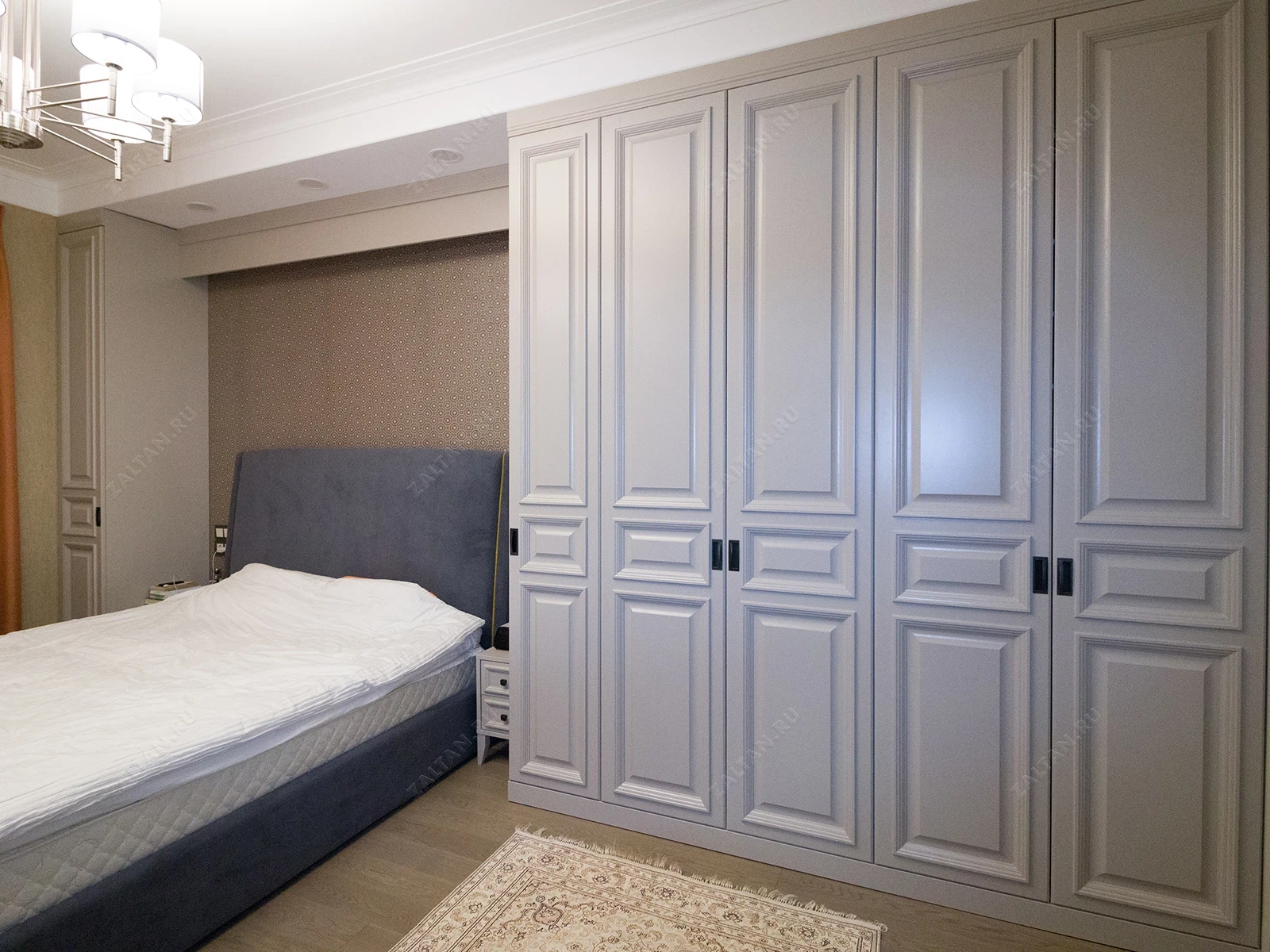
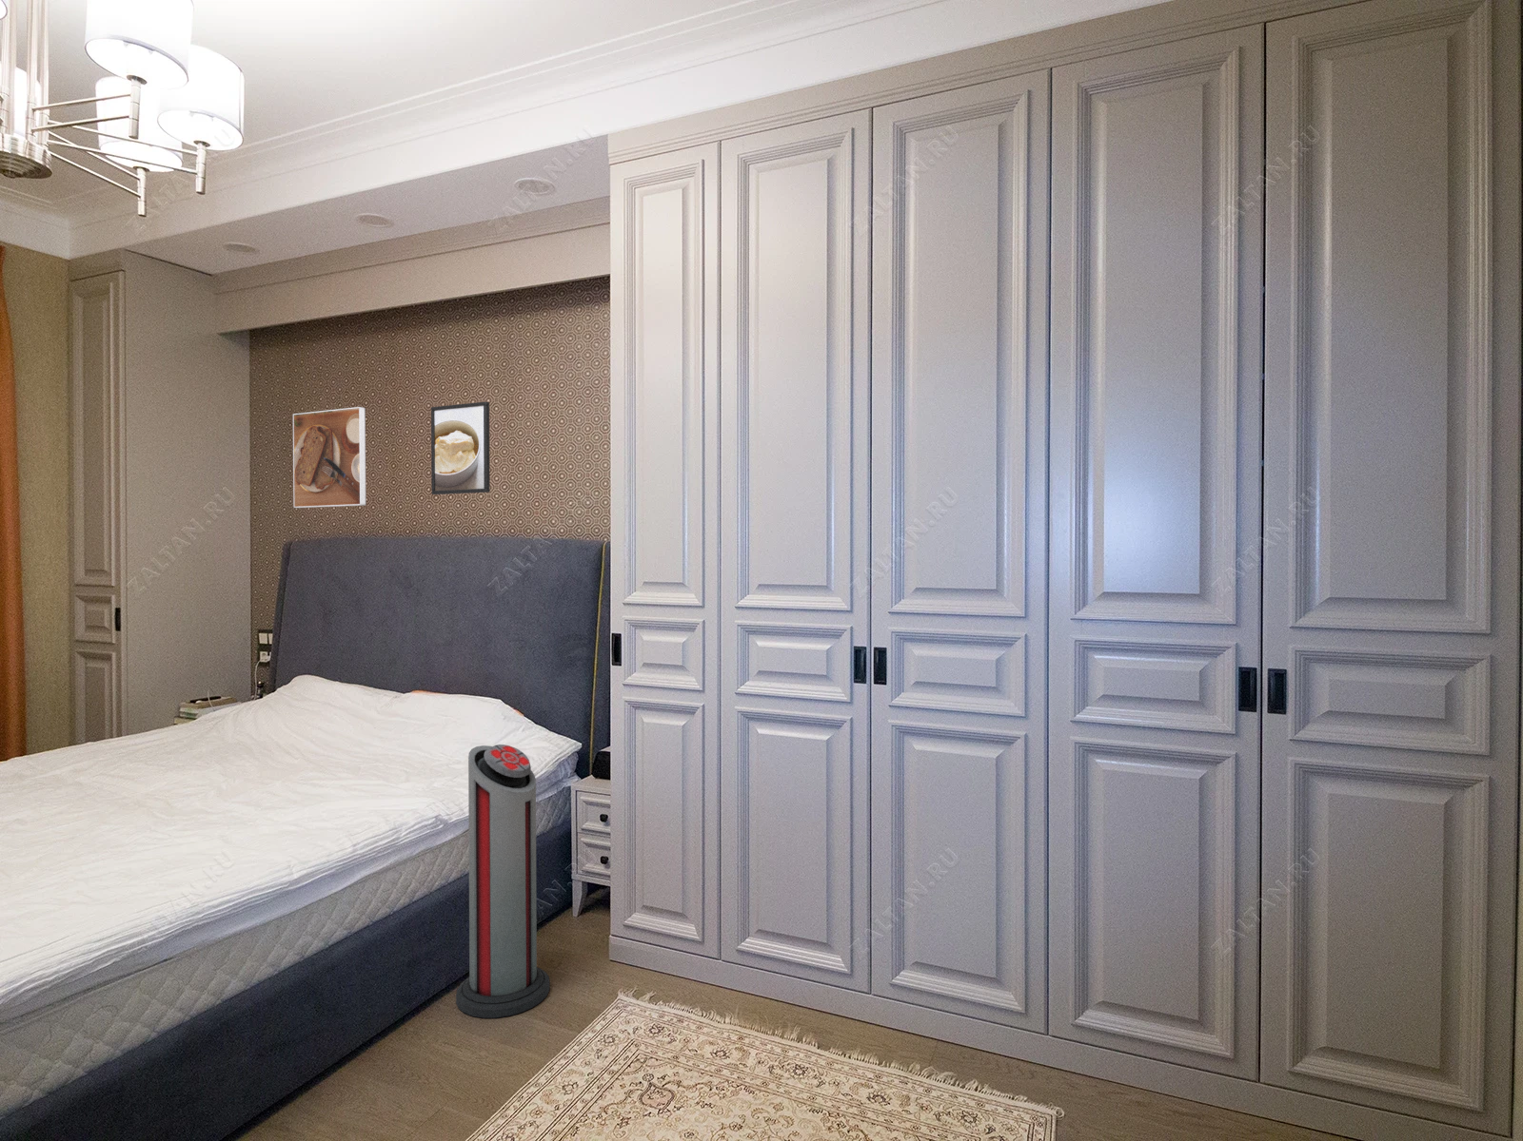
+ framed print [431,400,492,495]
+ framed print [293,406,367,508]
+ air purifier [455,743,550,1019]
